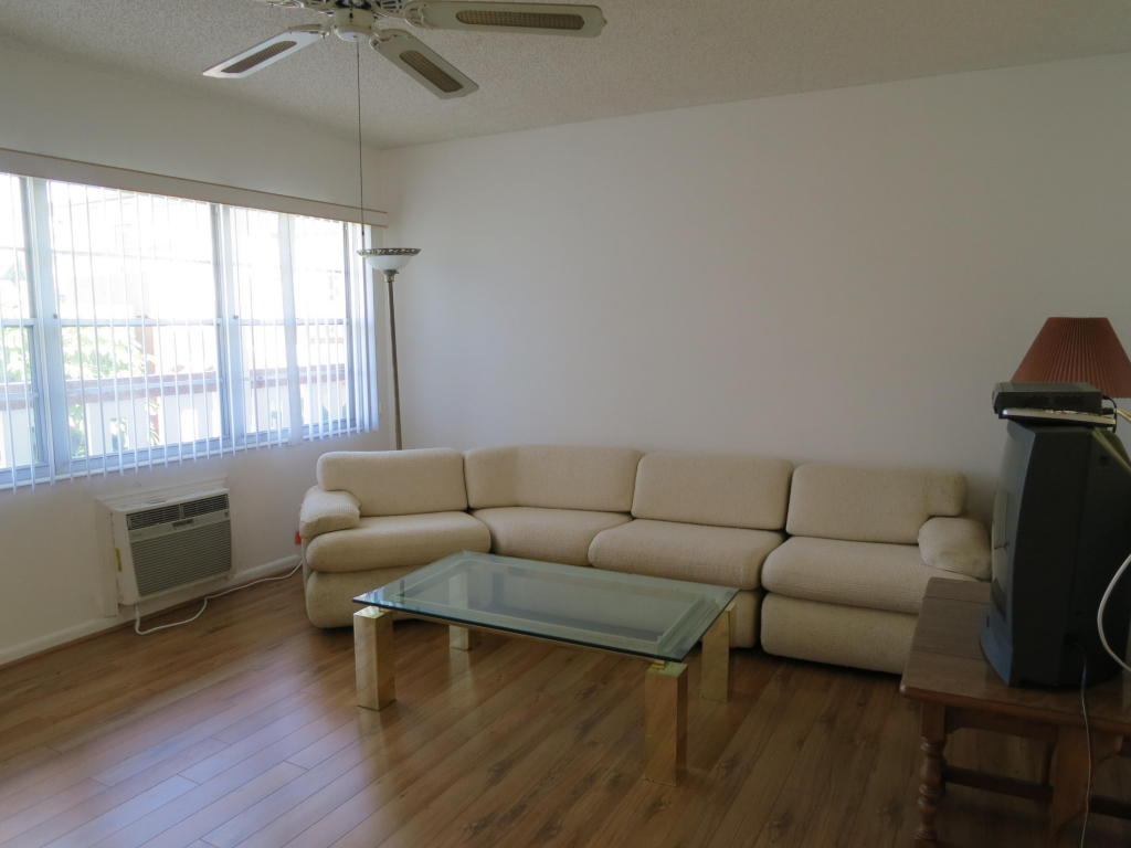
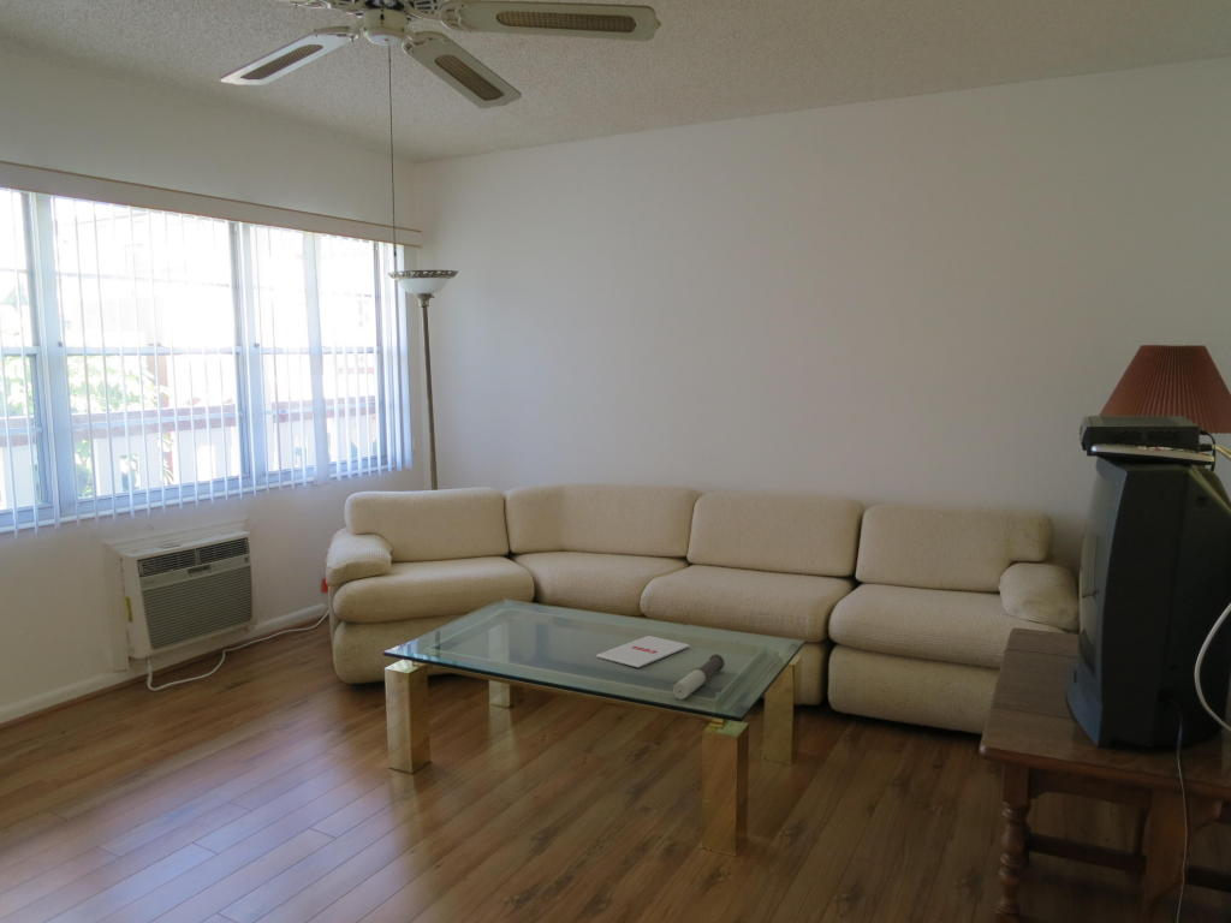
+ candle [672,653,726,701]
+ magazine [595,635,690,668]
